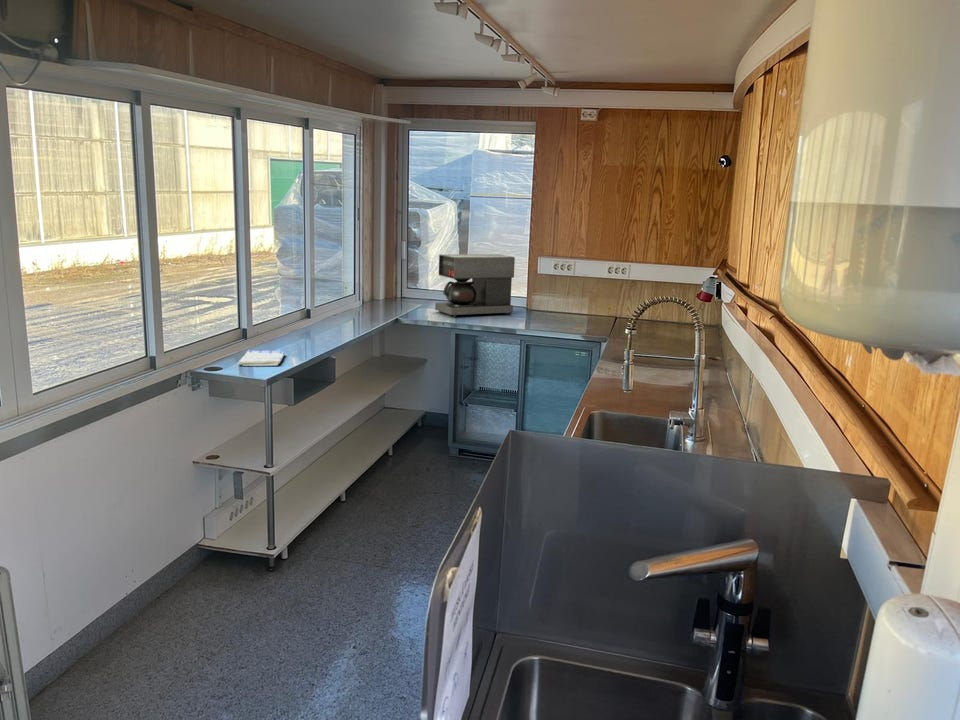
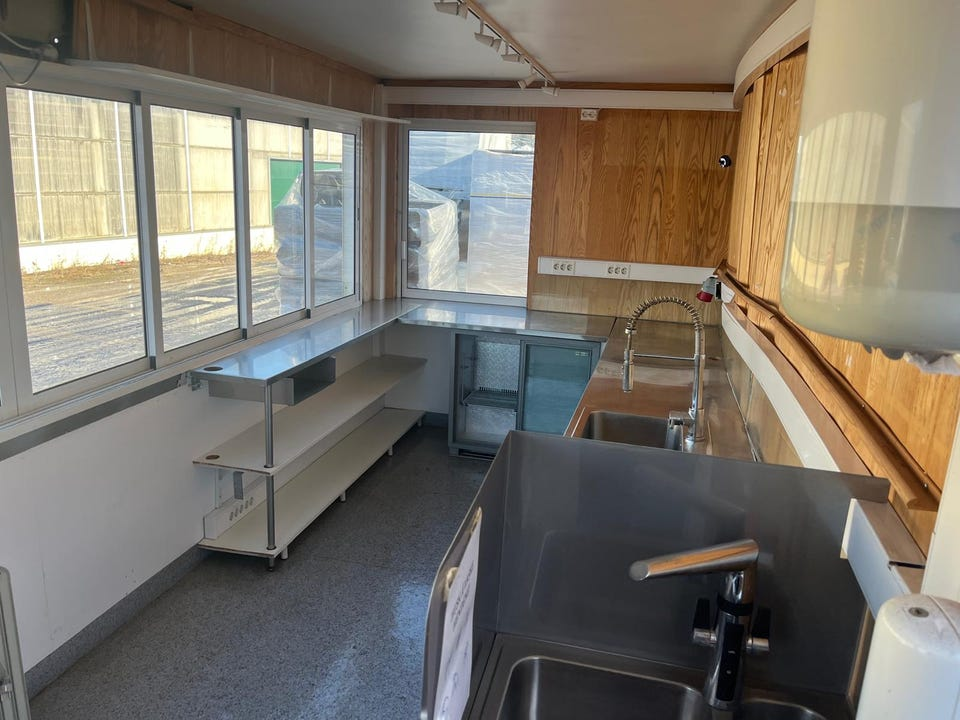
- dish towel [237,349,286,367]
- coffee maker [434,253,516,318]
